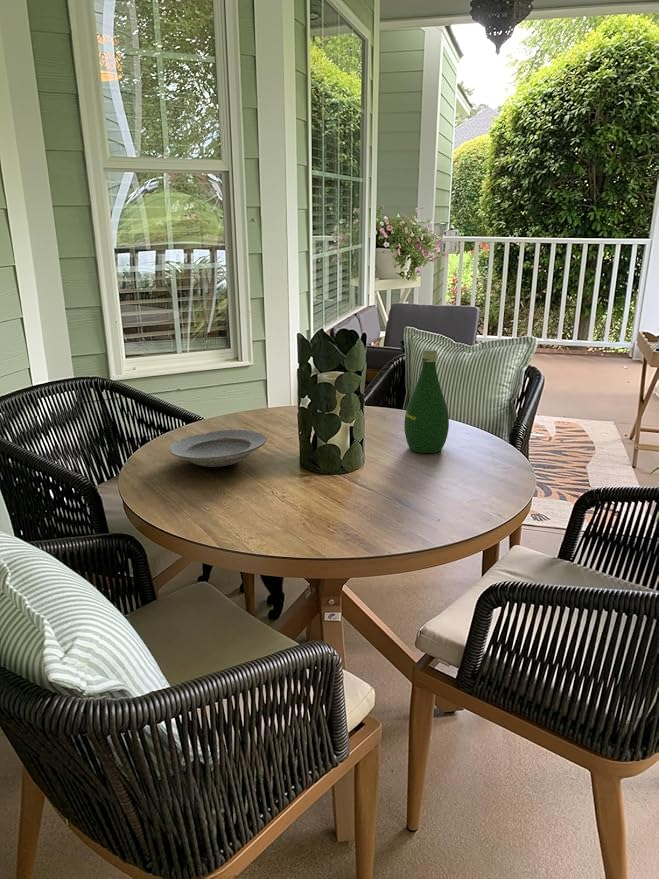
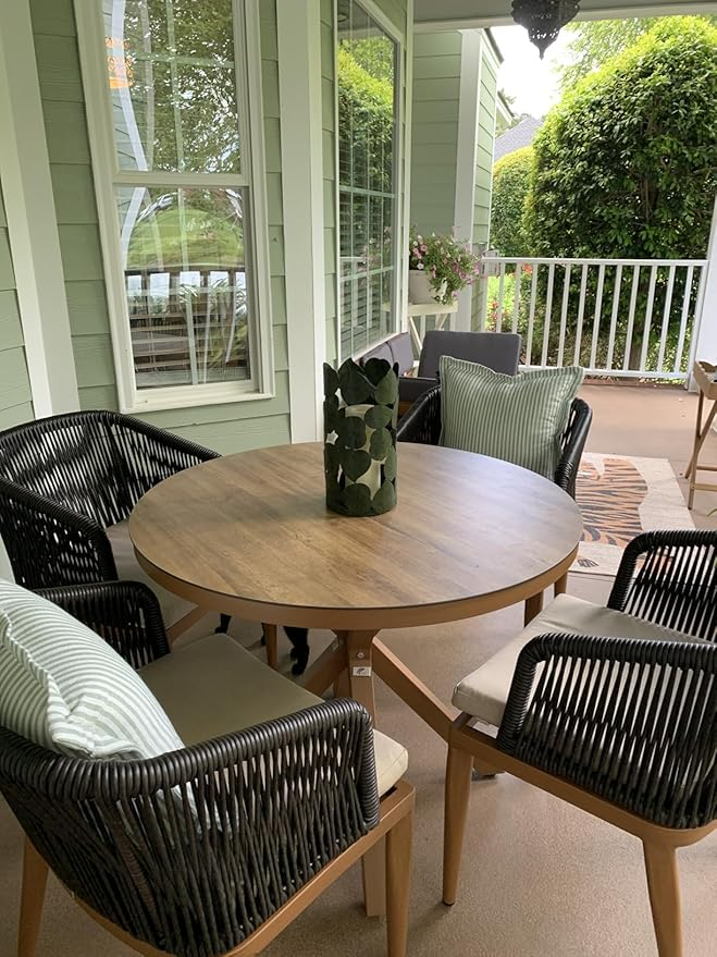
- plate [168,429,268,468]
- bottle [403,348,450,454]
